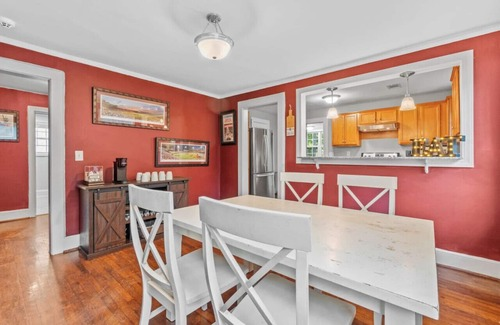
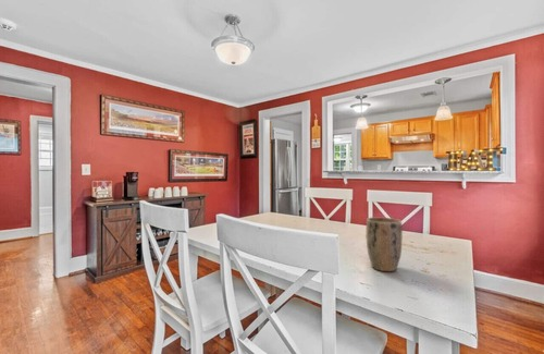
+ plant pot [364,217,404,272]
